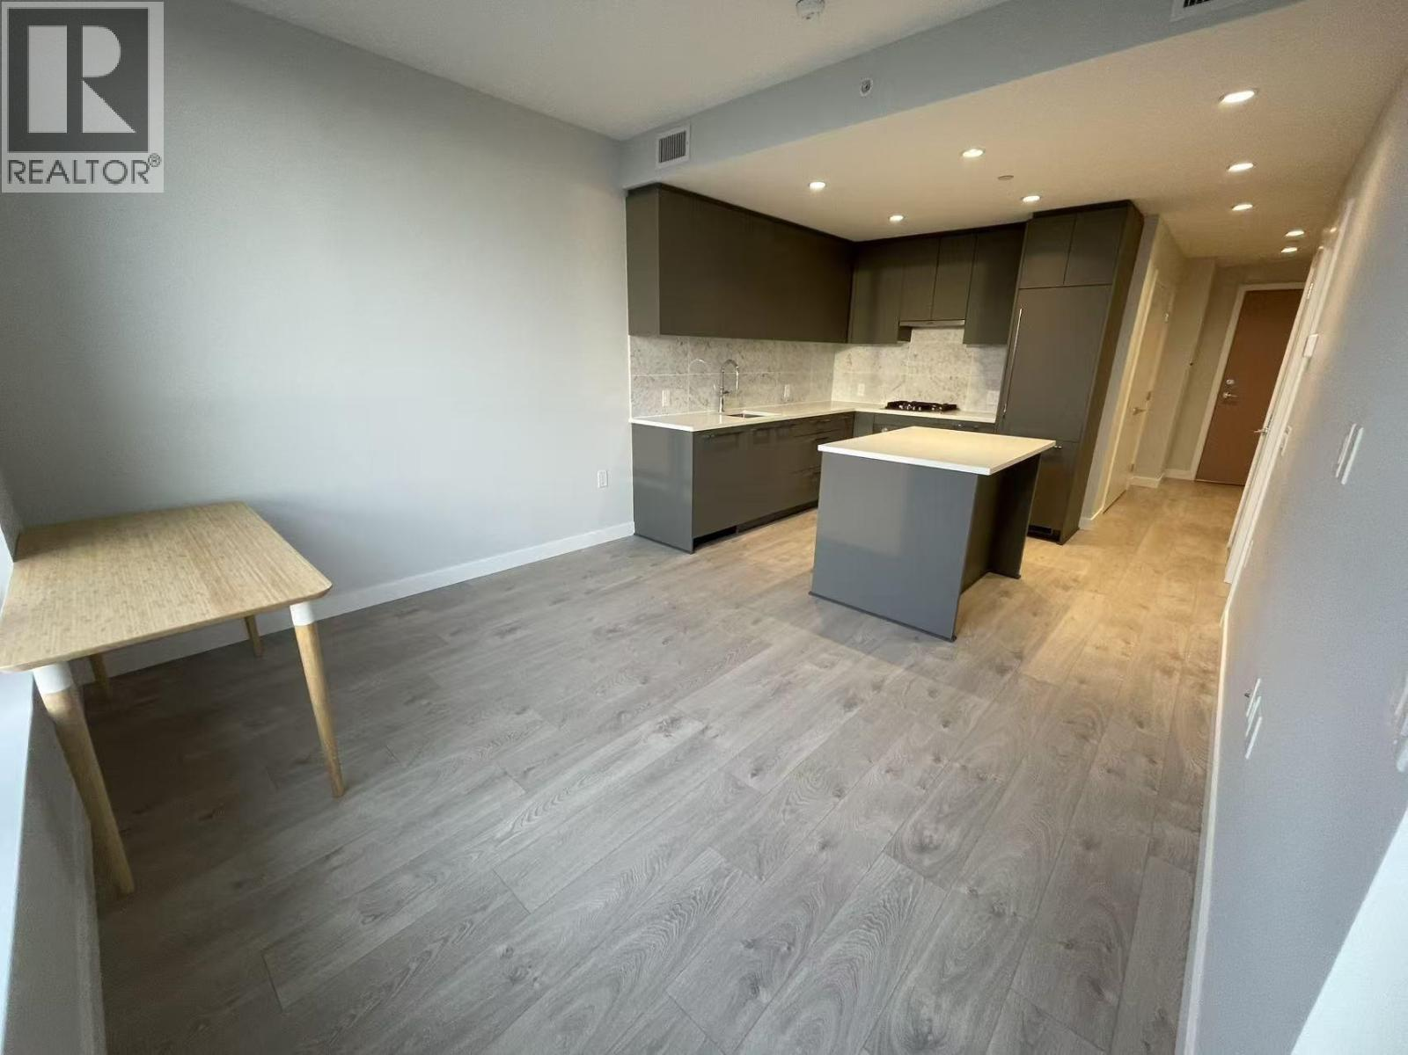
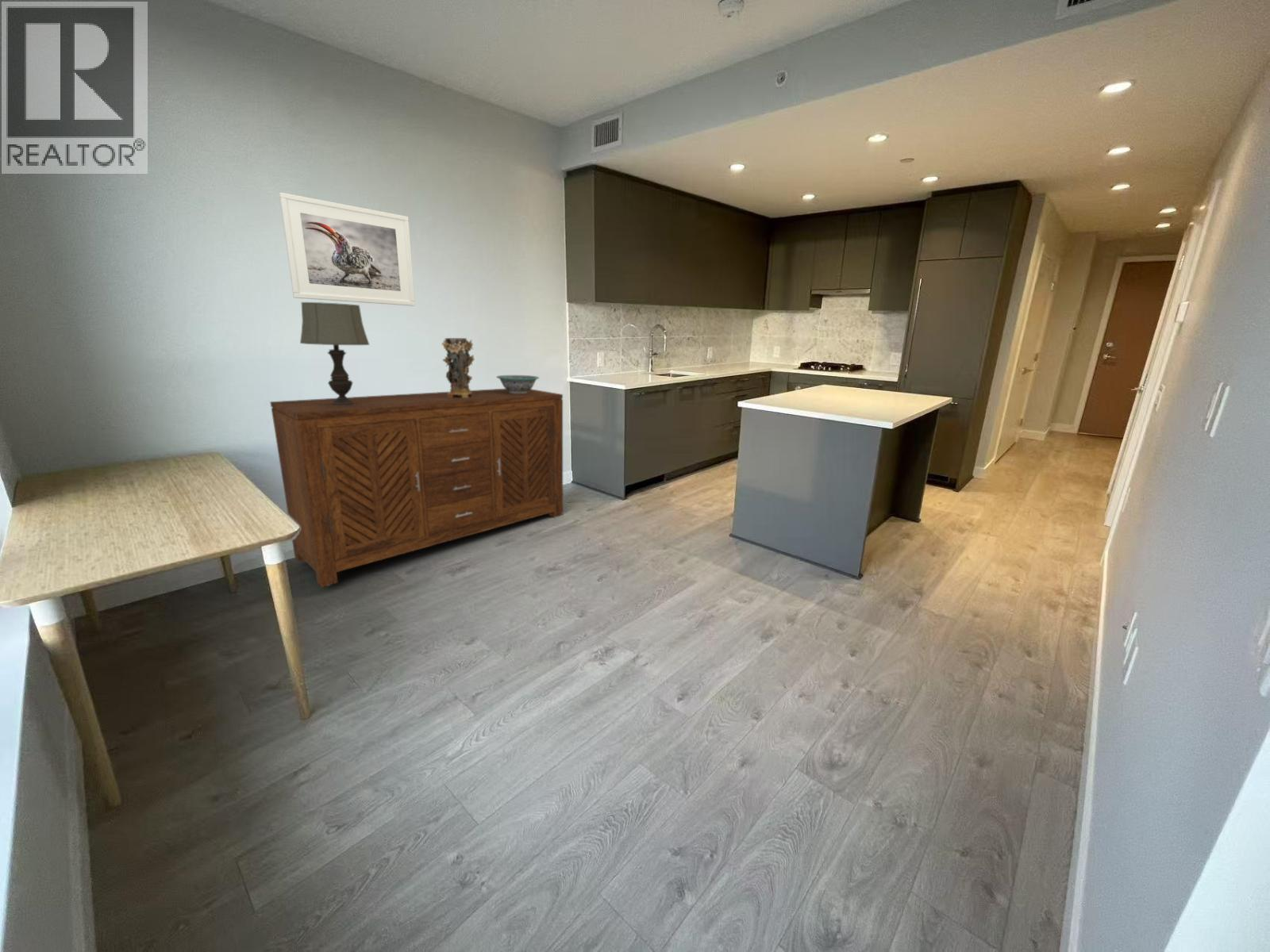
+ decorative vase [441,337,475,398]
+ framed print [279,191,416,307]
+ table lamp [299,301,370,405]
+ sideboard [269,388,564,588]
+ decorative bowl [495,374,540,393]
